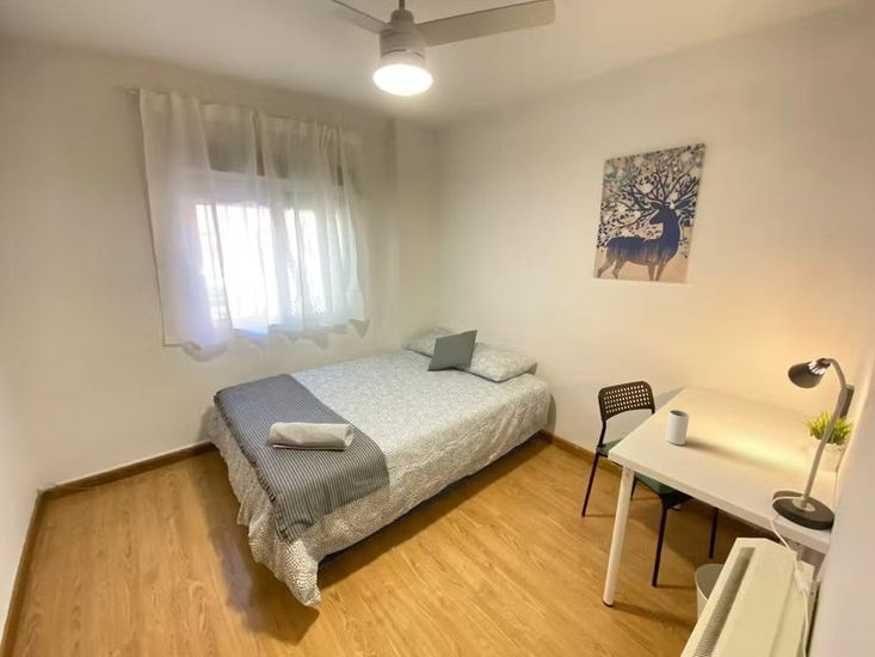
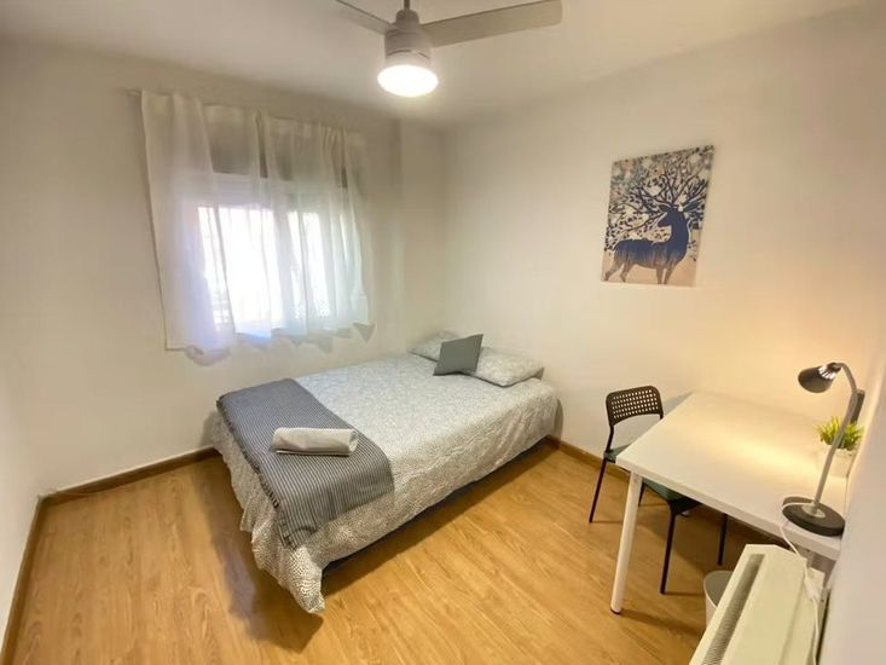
- mug [665,409,690,446]
